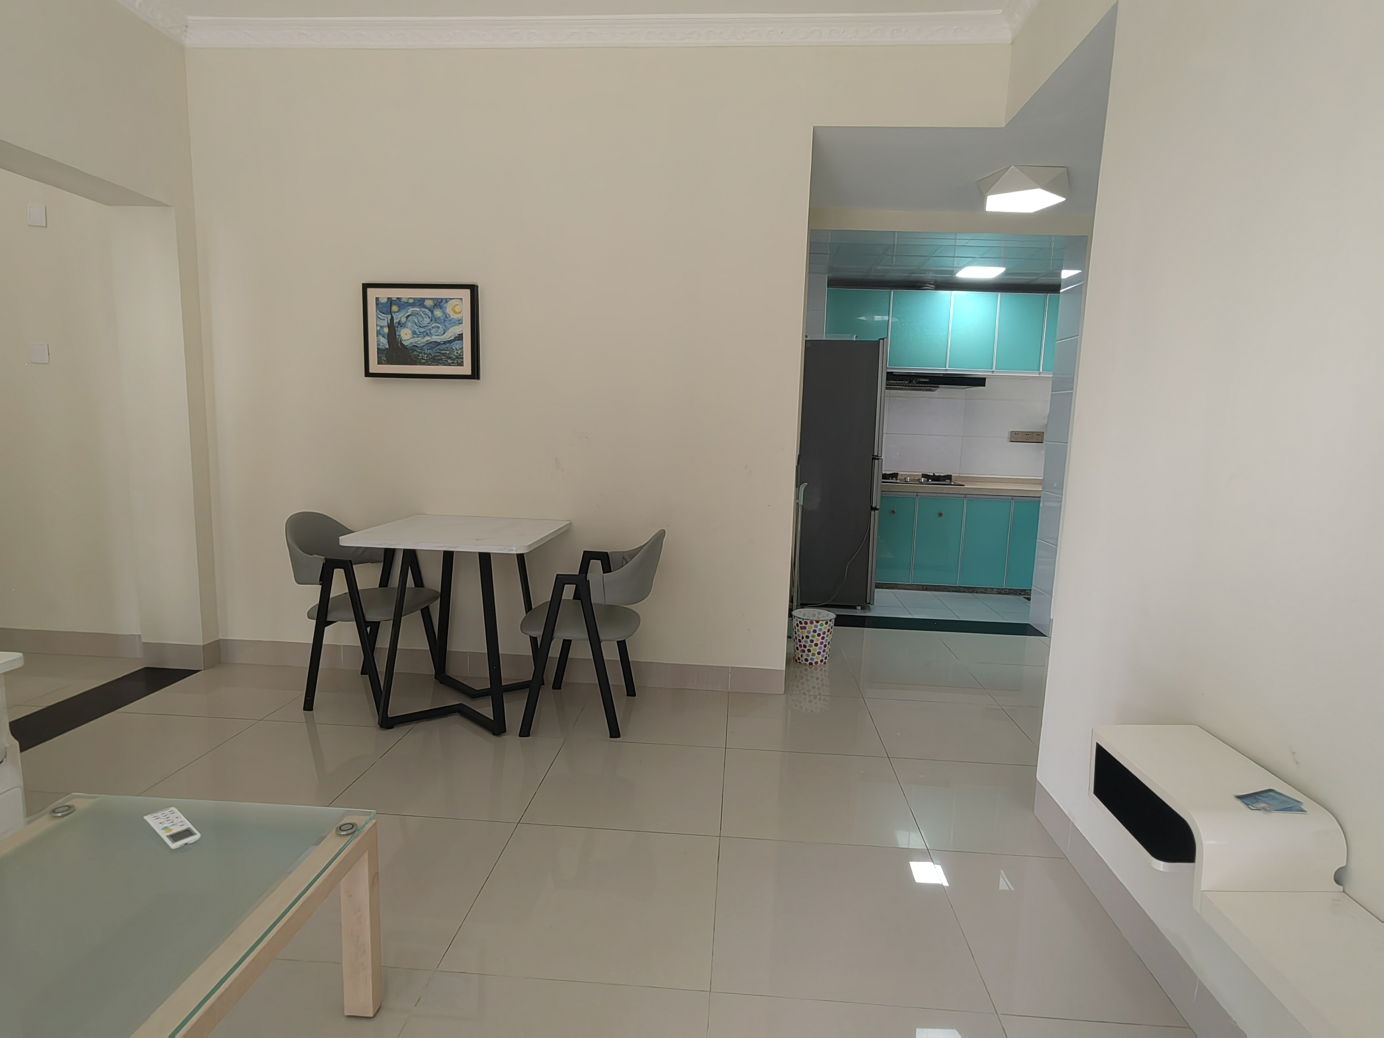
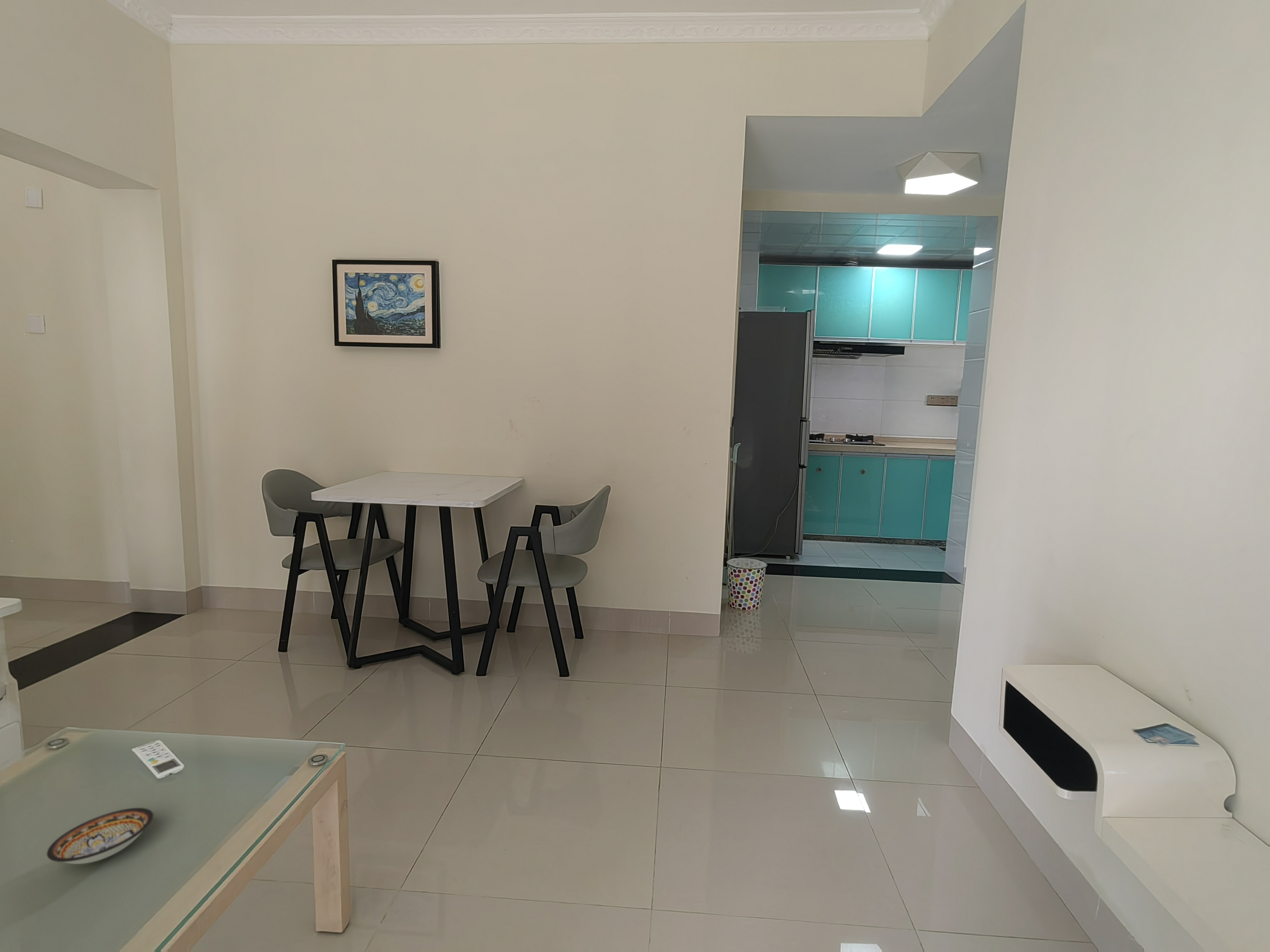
+ ceramic bowl [46,807,154,864]
